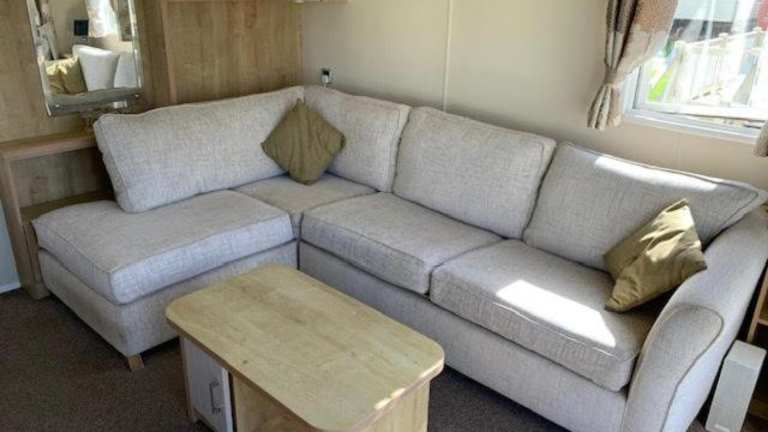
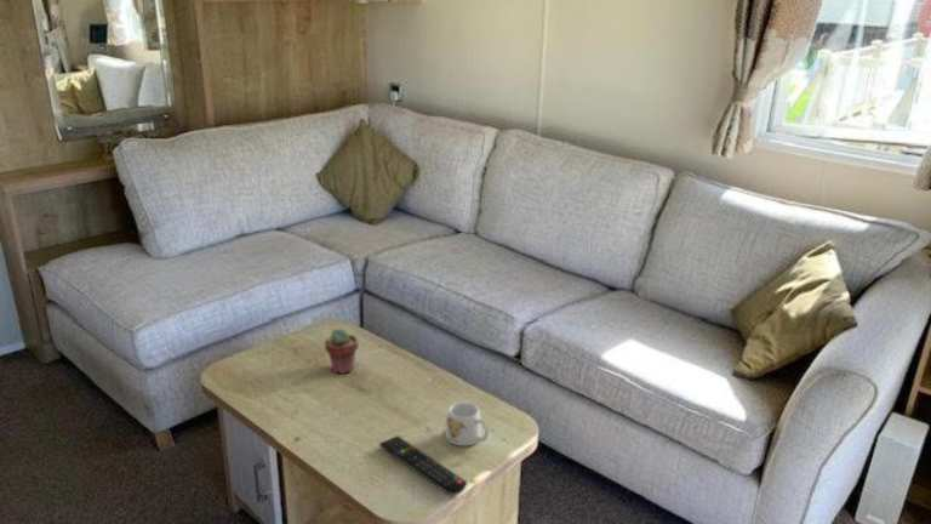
+ potted succulent [324,328,360,375]
+ mug [445,400,490,446]
+ remote control [378,434,468,496]
